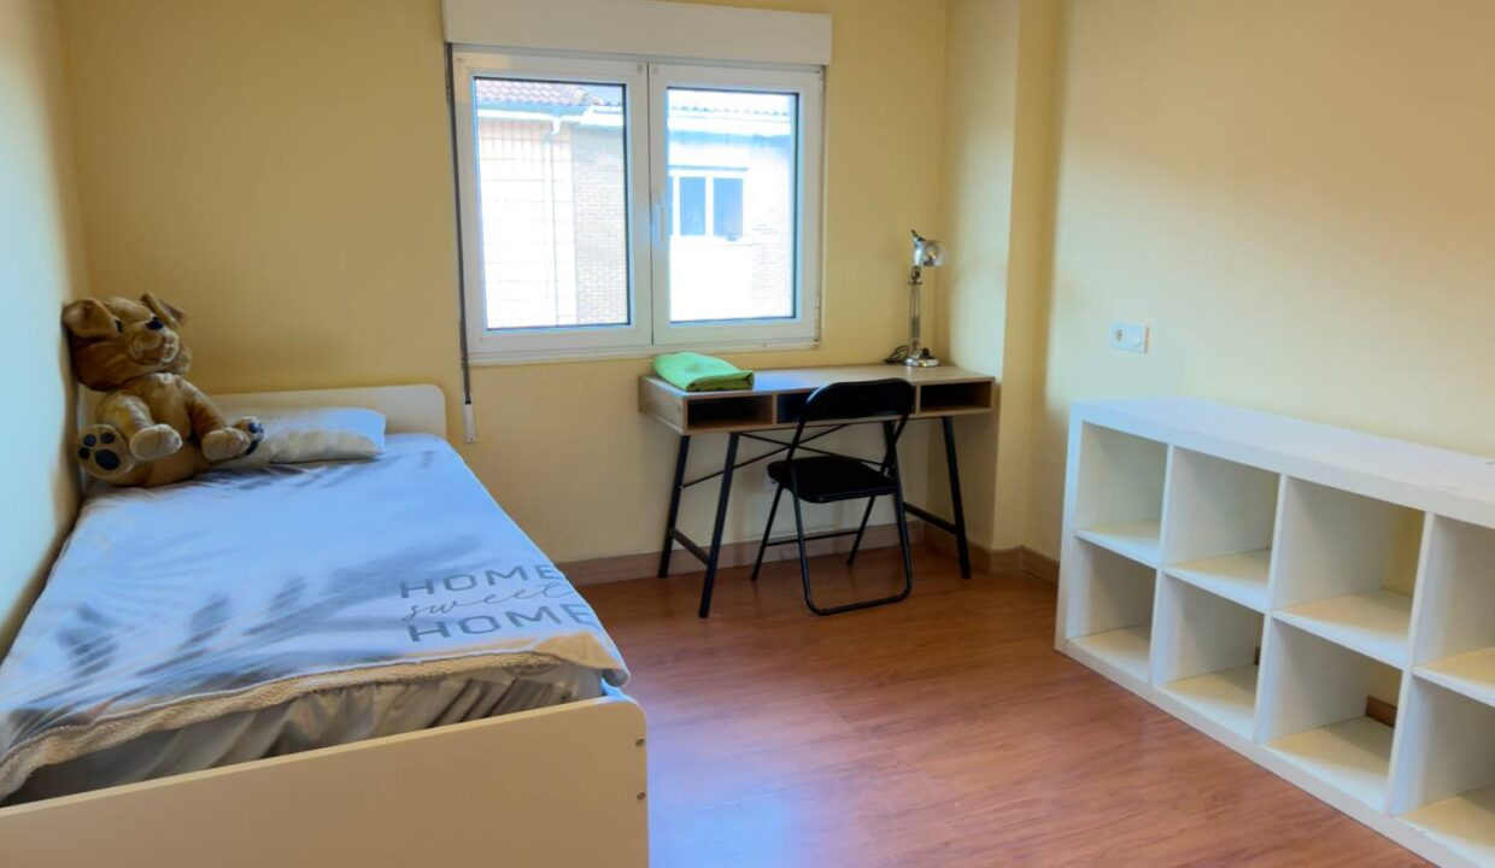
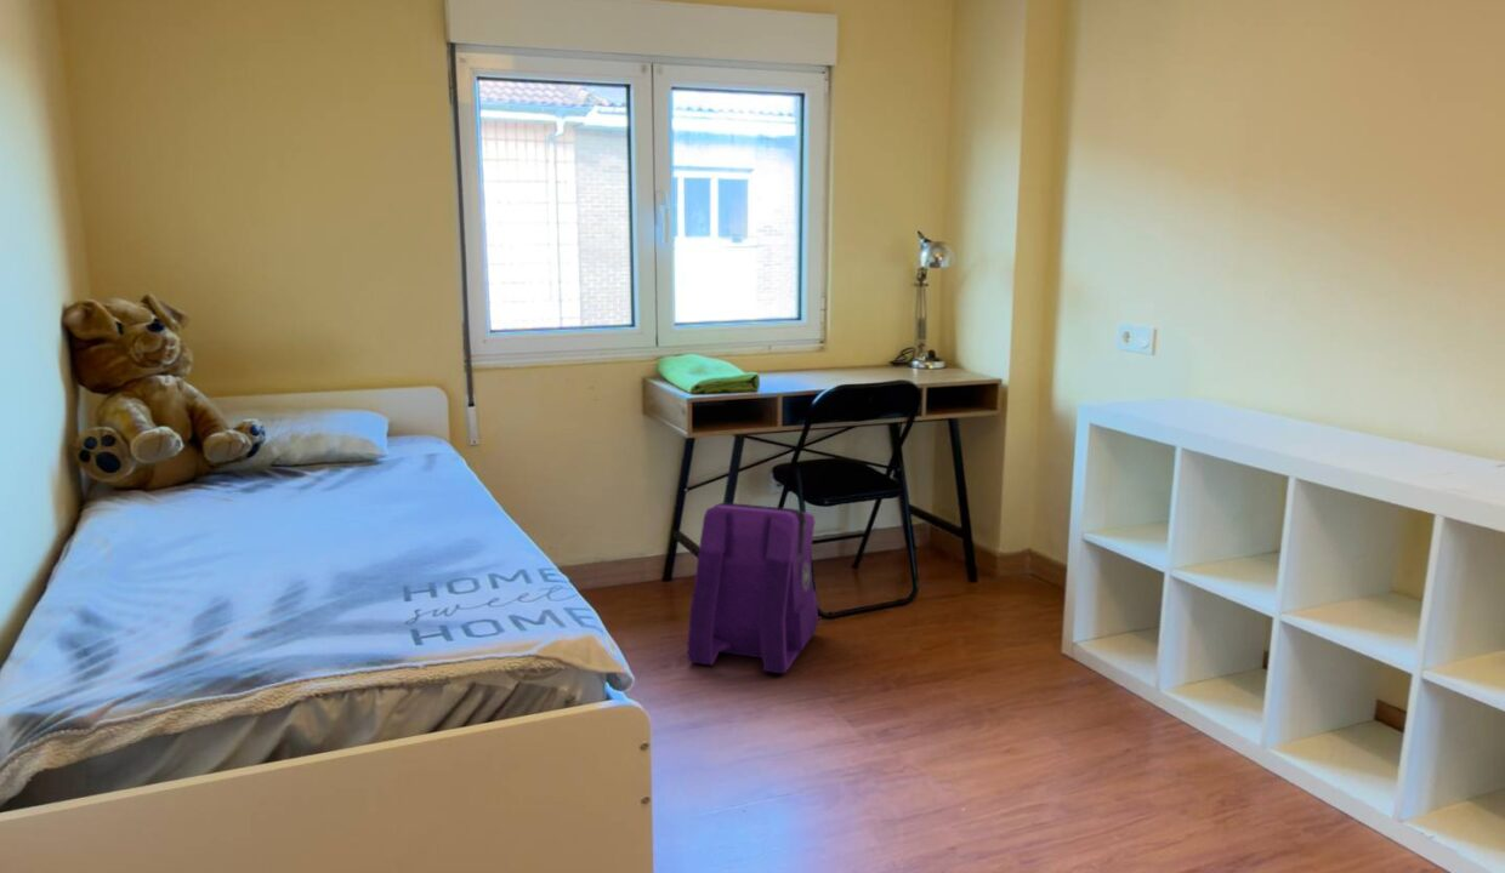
+ backpack [687,502,819,675]
